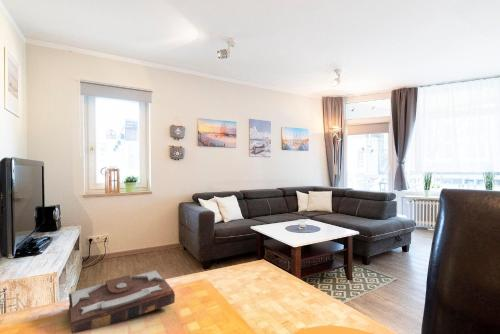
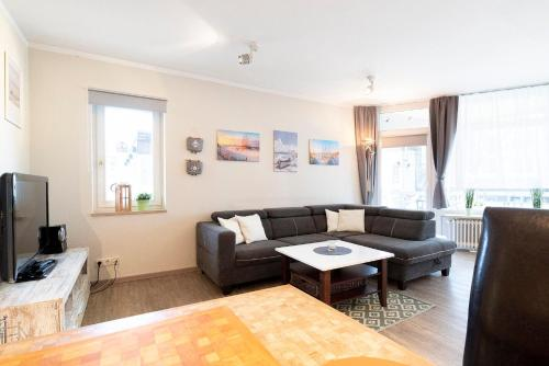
- book [68,269,176,334]
